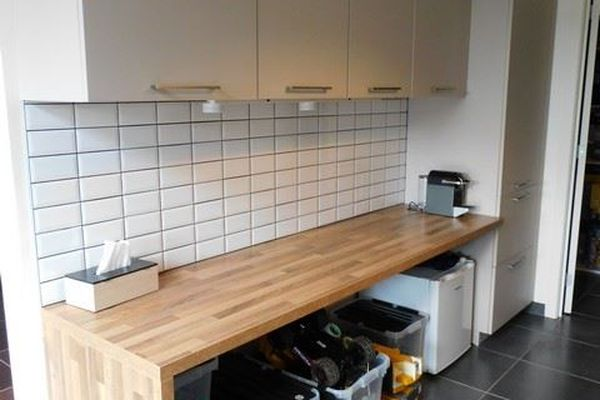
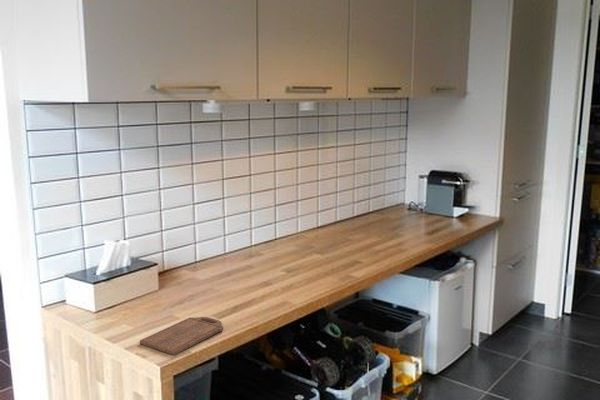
+ cutting board [139,316,224,356]
